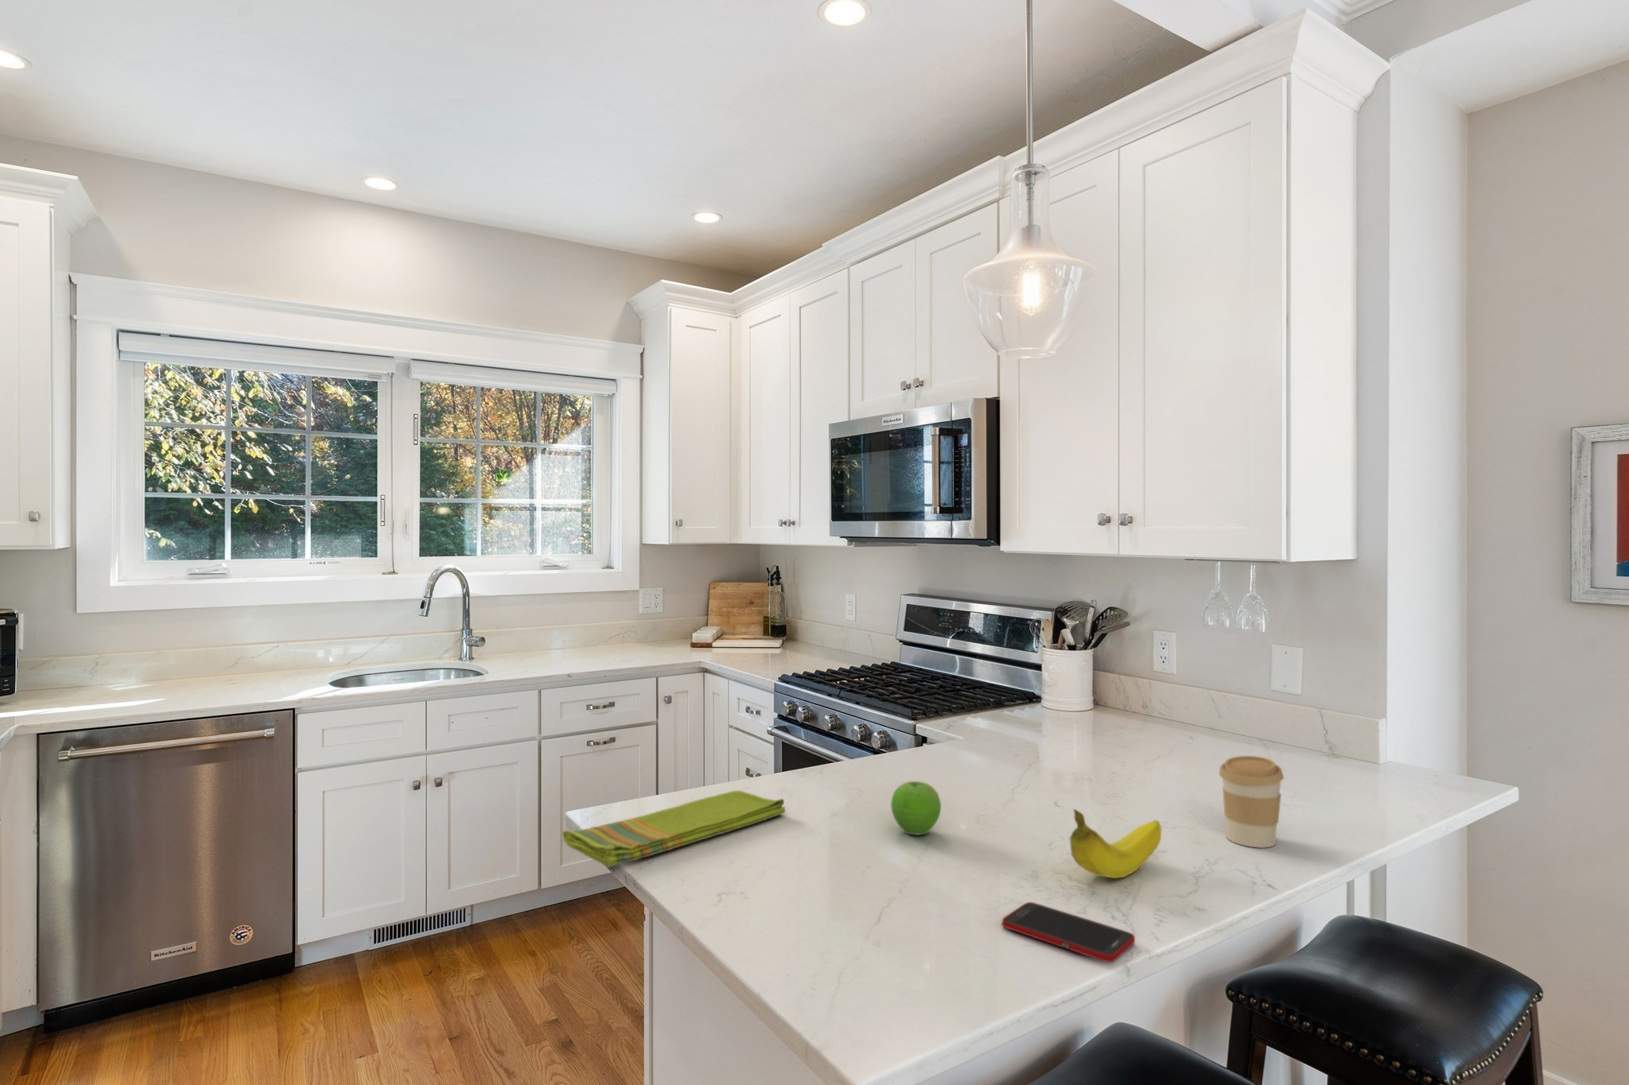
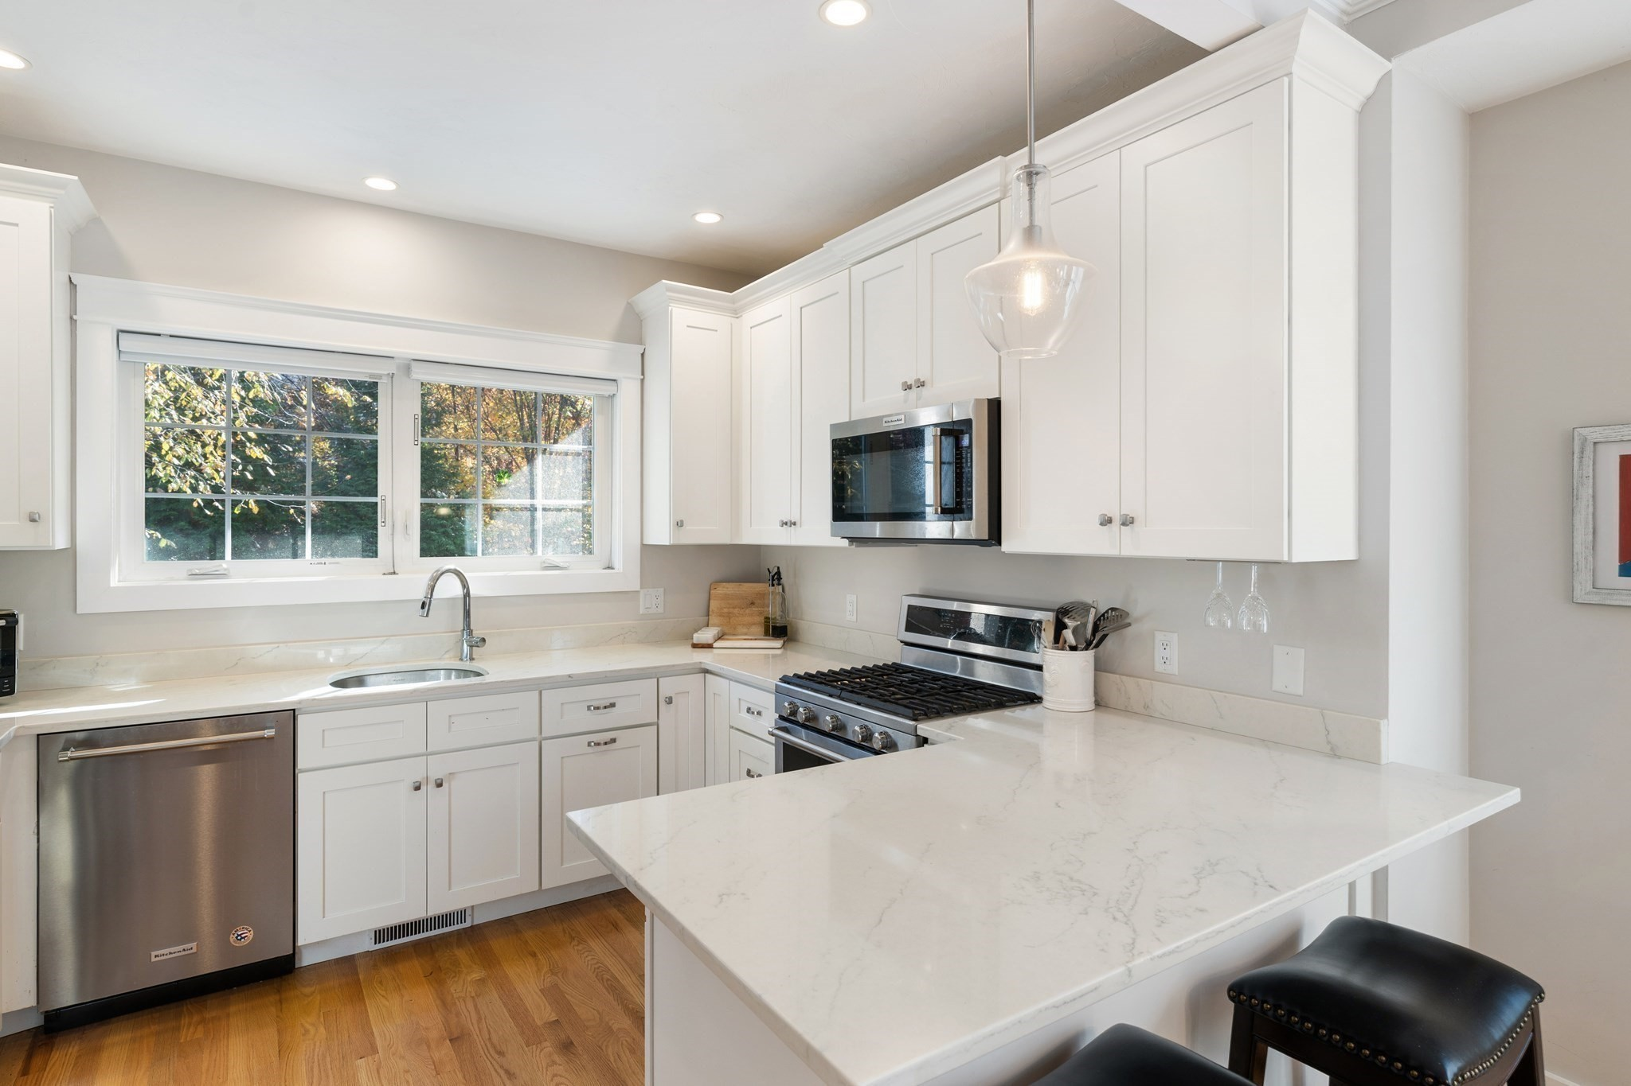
- cell phone [1002,901,1136,964]
- fruit [1069,809,1161,879]
- coffee cup [1218,756,1285,849]
- dish towel [562,790,786,868]
- fruit [890,781,942,836]
